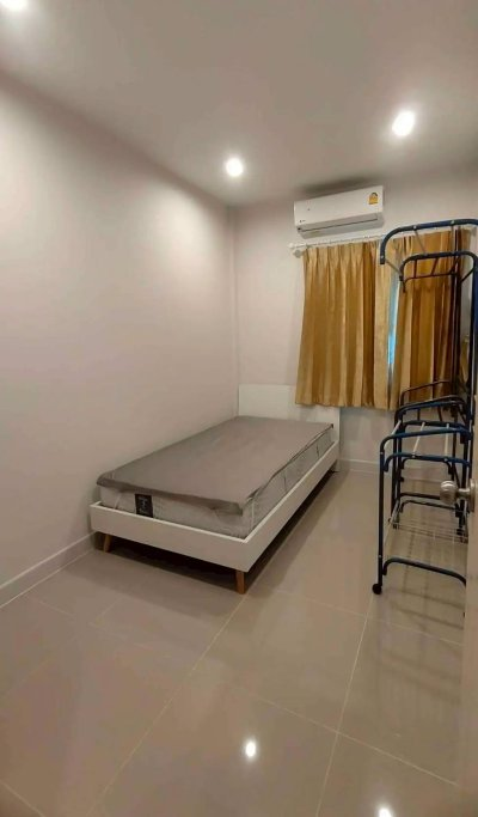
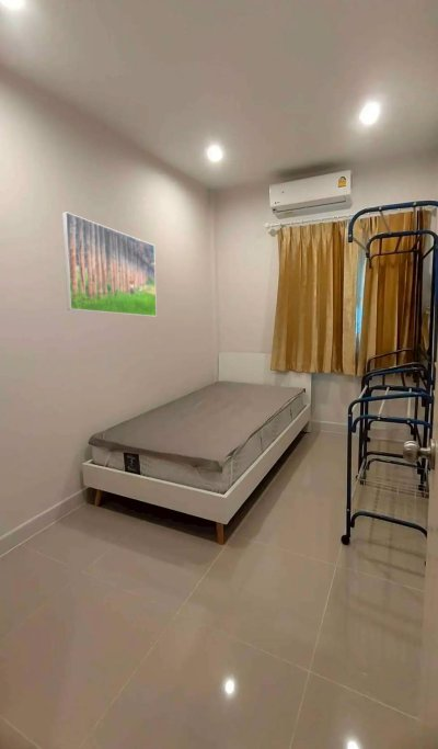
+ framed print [61,211,158,318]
